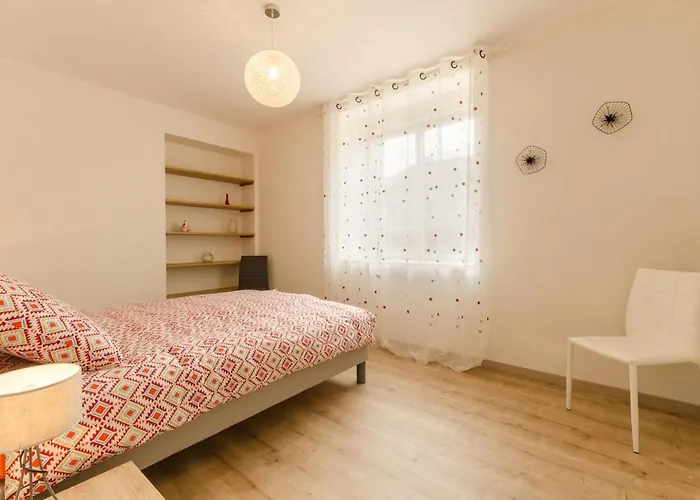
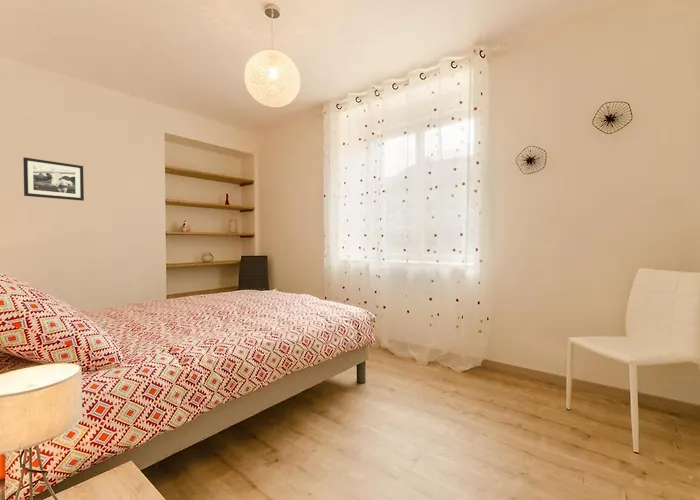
+ picture frame [22,156,85,202]
